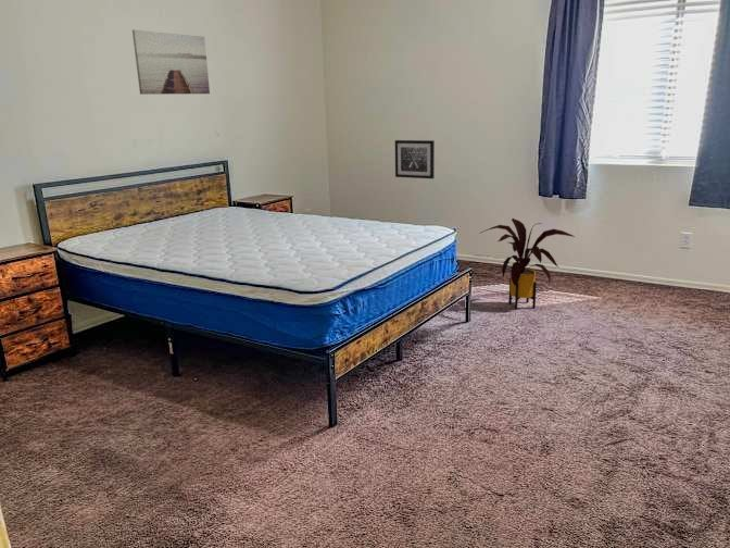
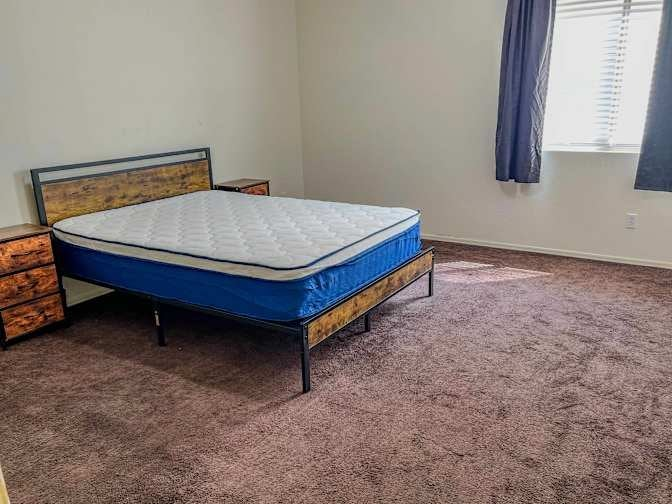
- wall art [131,28,211,96]
- house plant [479,217,576,310]
- wall art [394,139,436,179]
